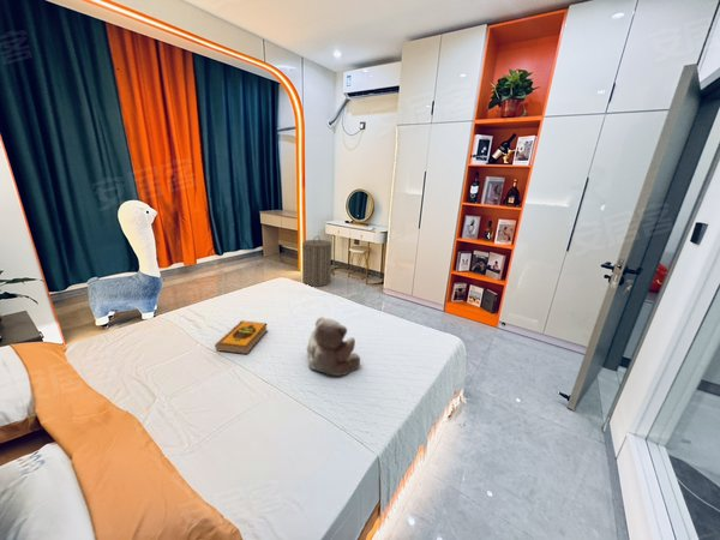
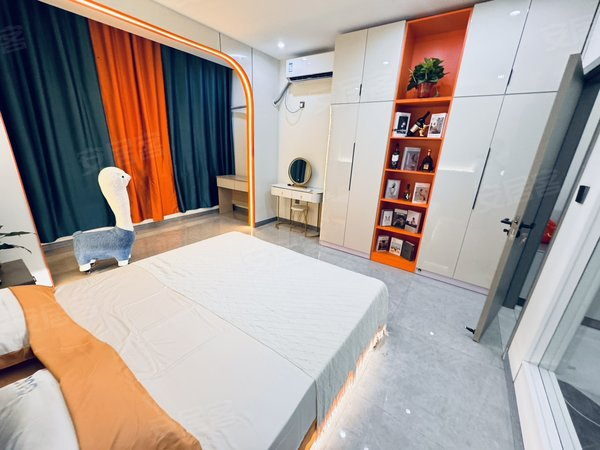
- laundry hamper [301,235,332,288]
- hardback book [214,319,269,355]
- teddy bear [306,316,361,377]
